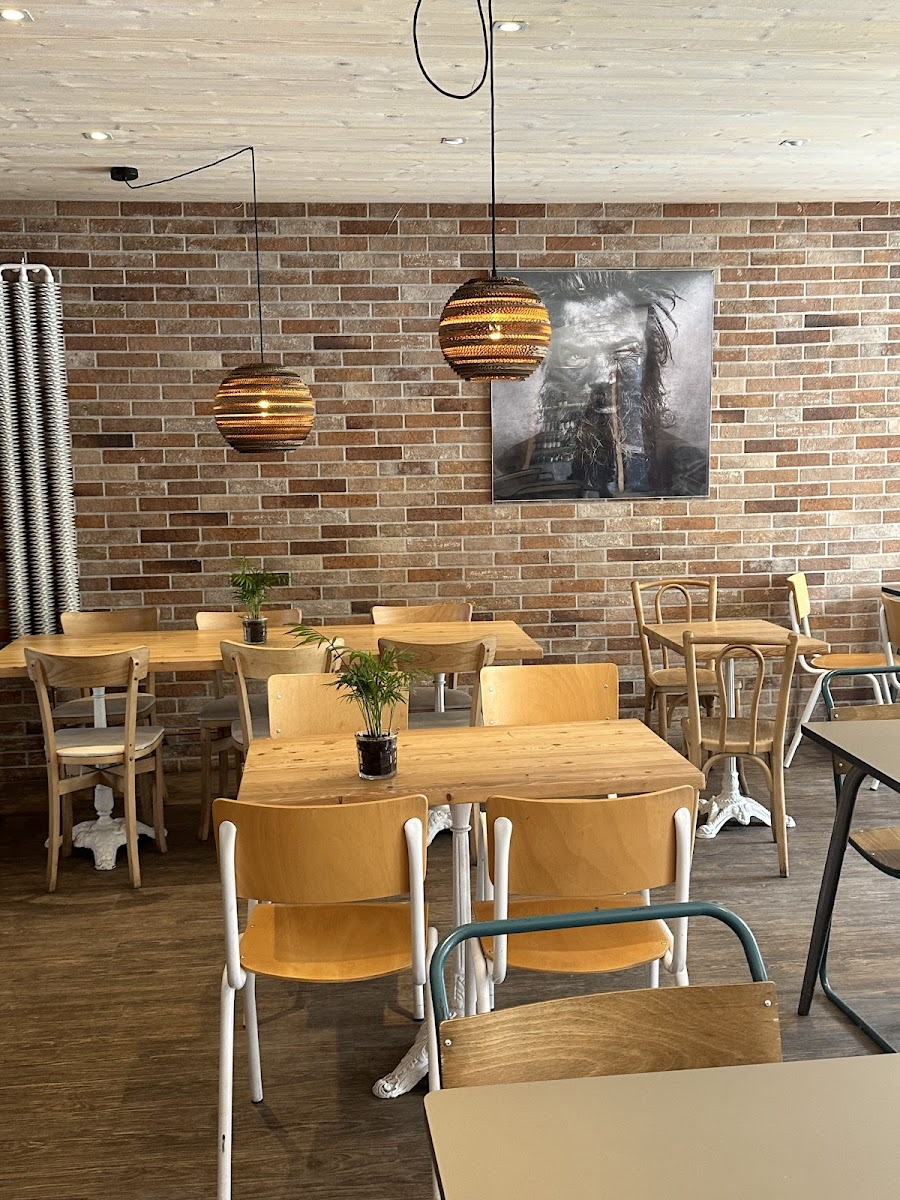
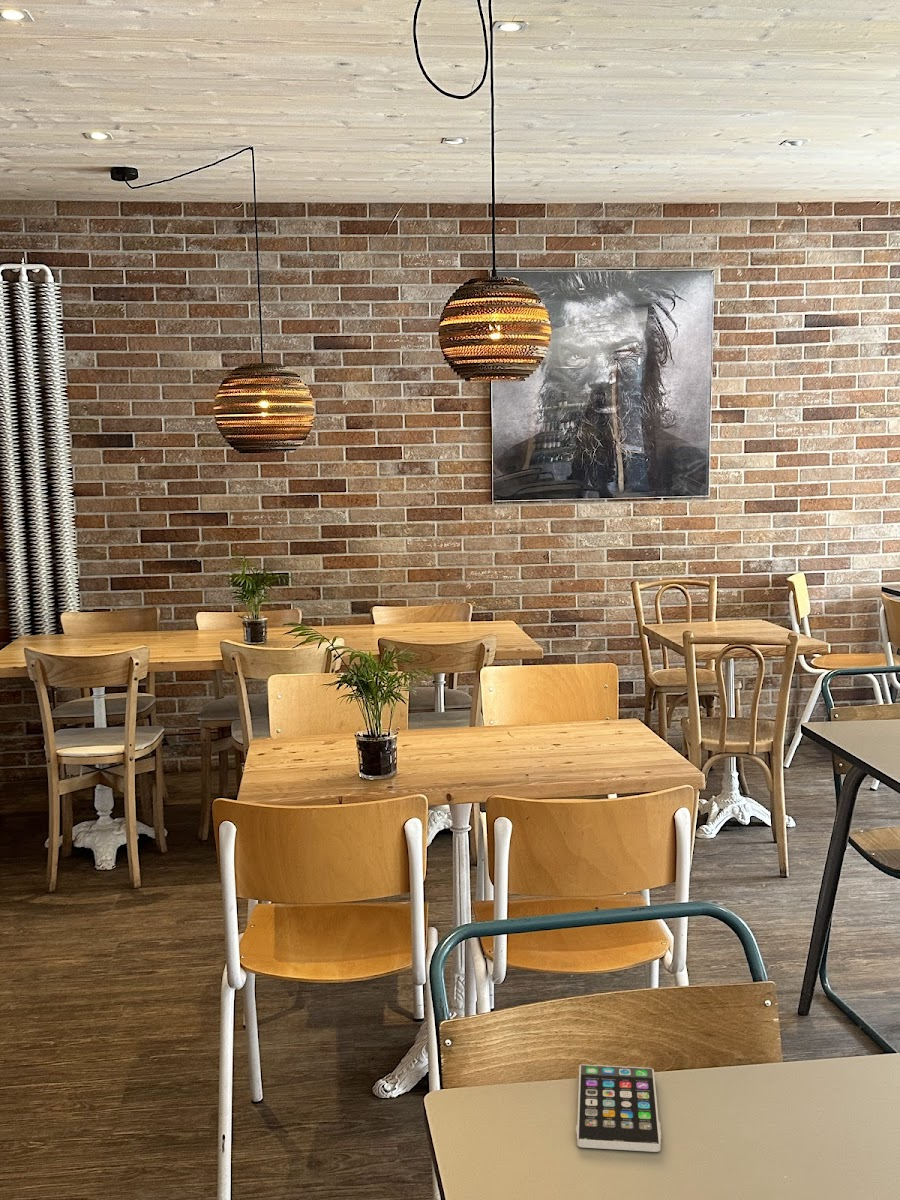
+ smartphone [575,1063,662,1153]
